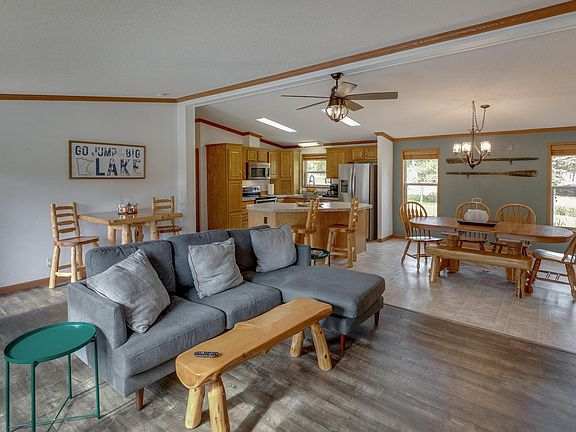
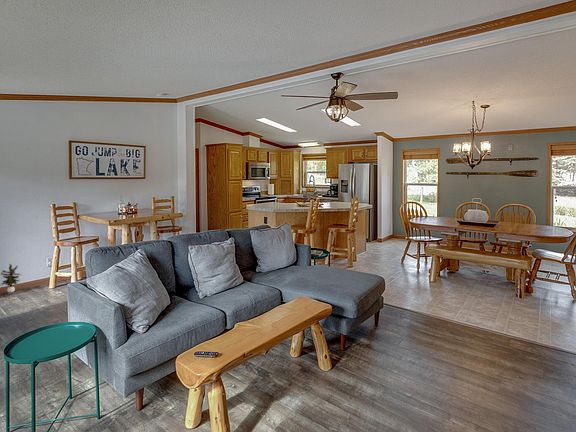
+ potted plant [0,263,22,294]
